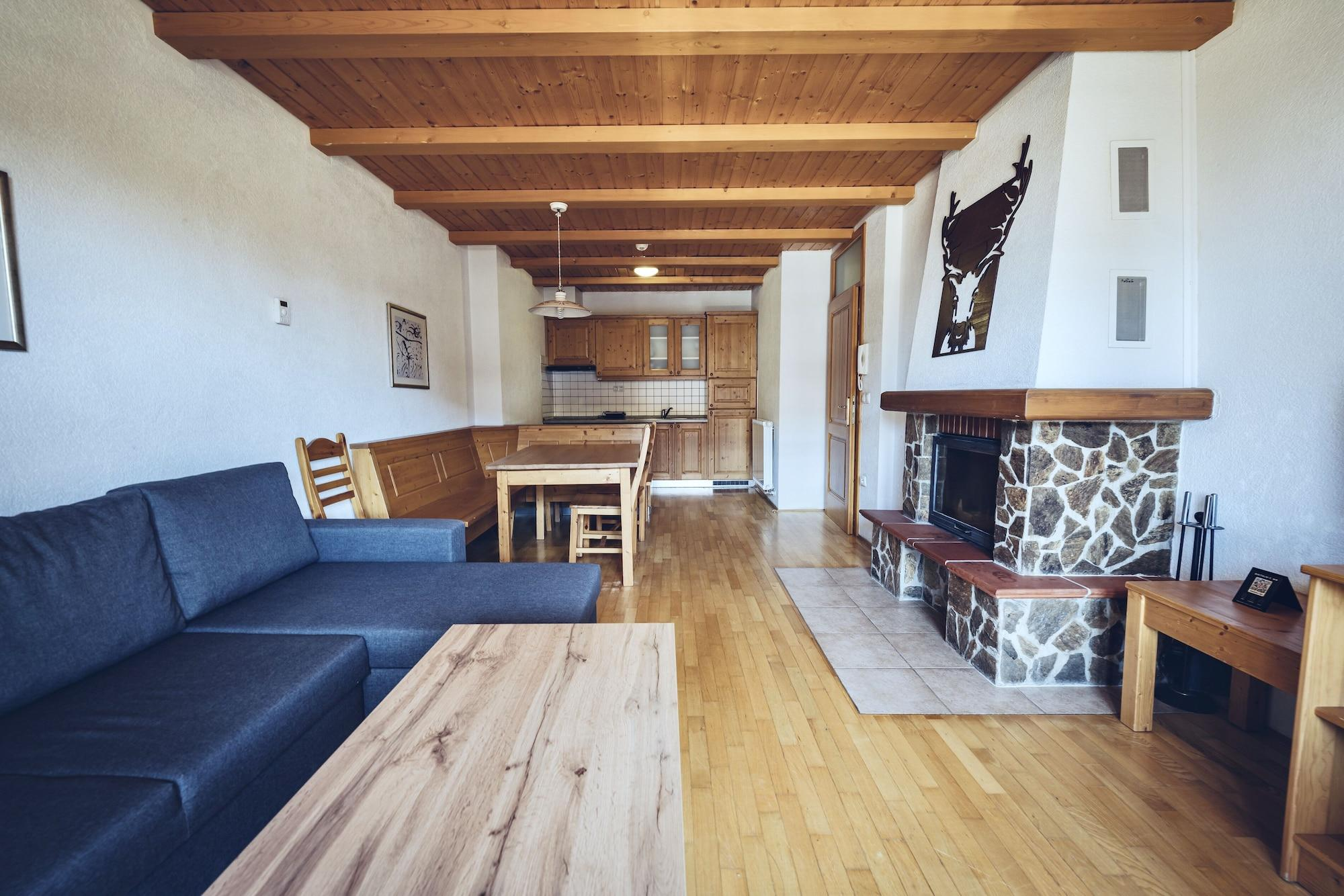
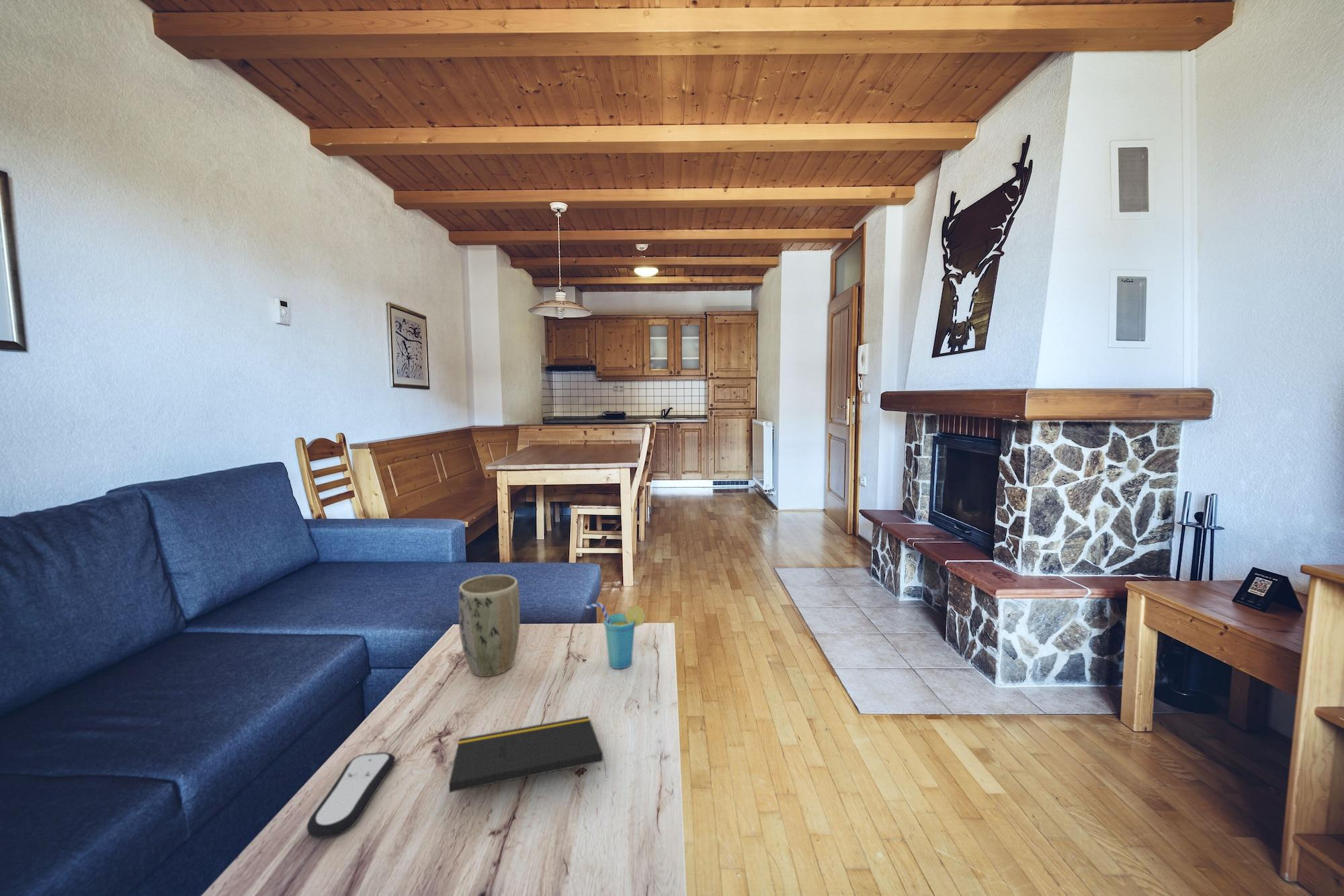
+ plant pot [458,574,521,677]
+ notepad [448,715,607,793]
+ remote control [306,752,396,839]
+ cup [585,602,647,670]
